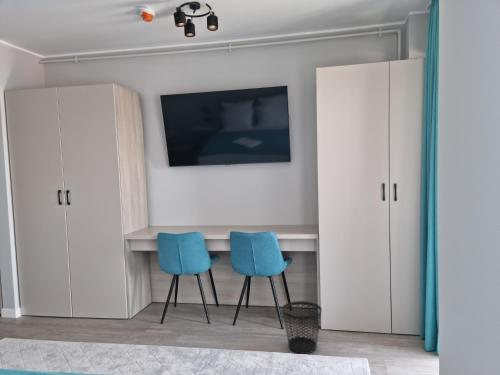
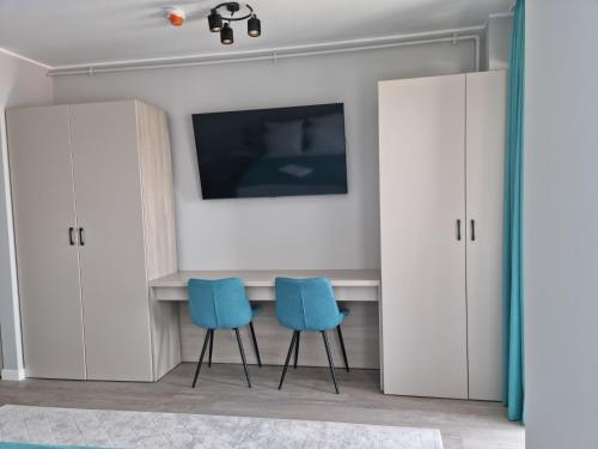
- wastebasket [281,300,323,355]
